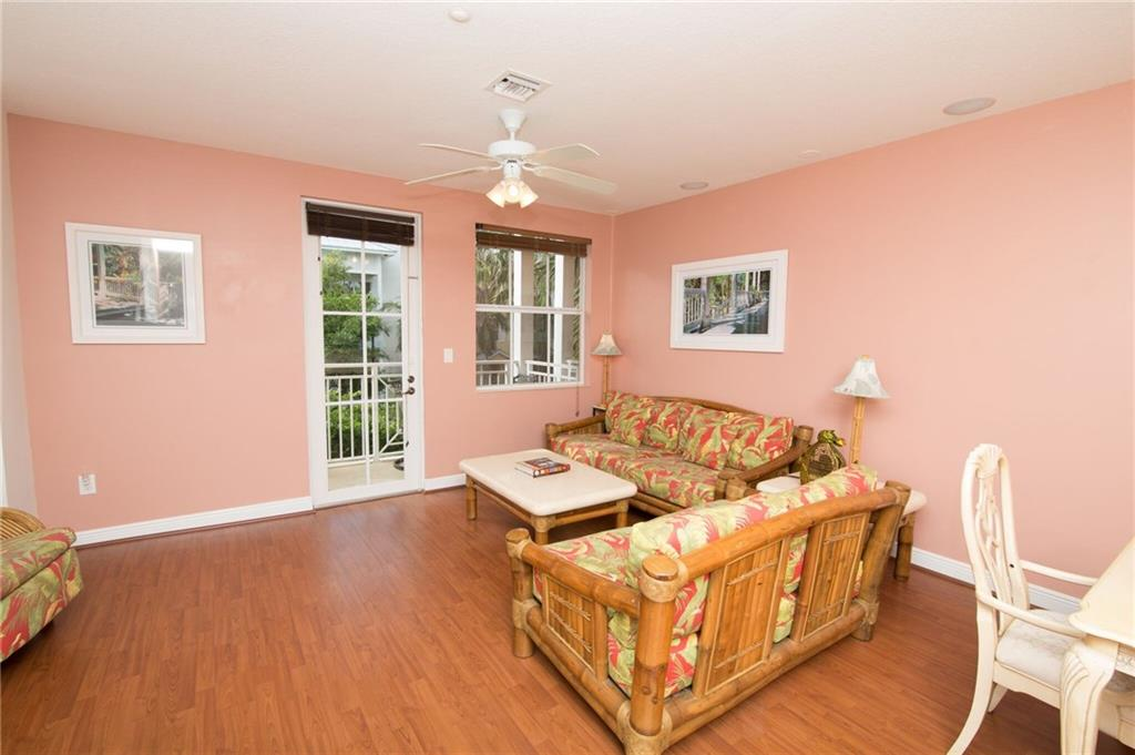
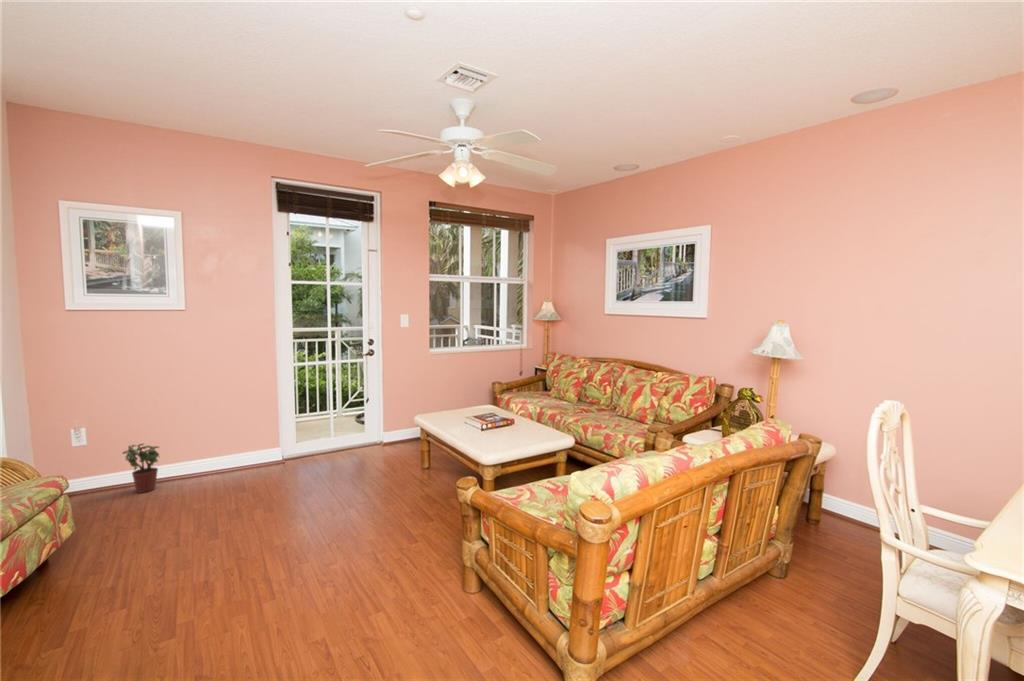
+ potted plant [121,442,161,494]
